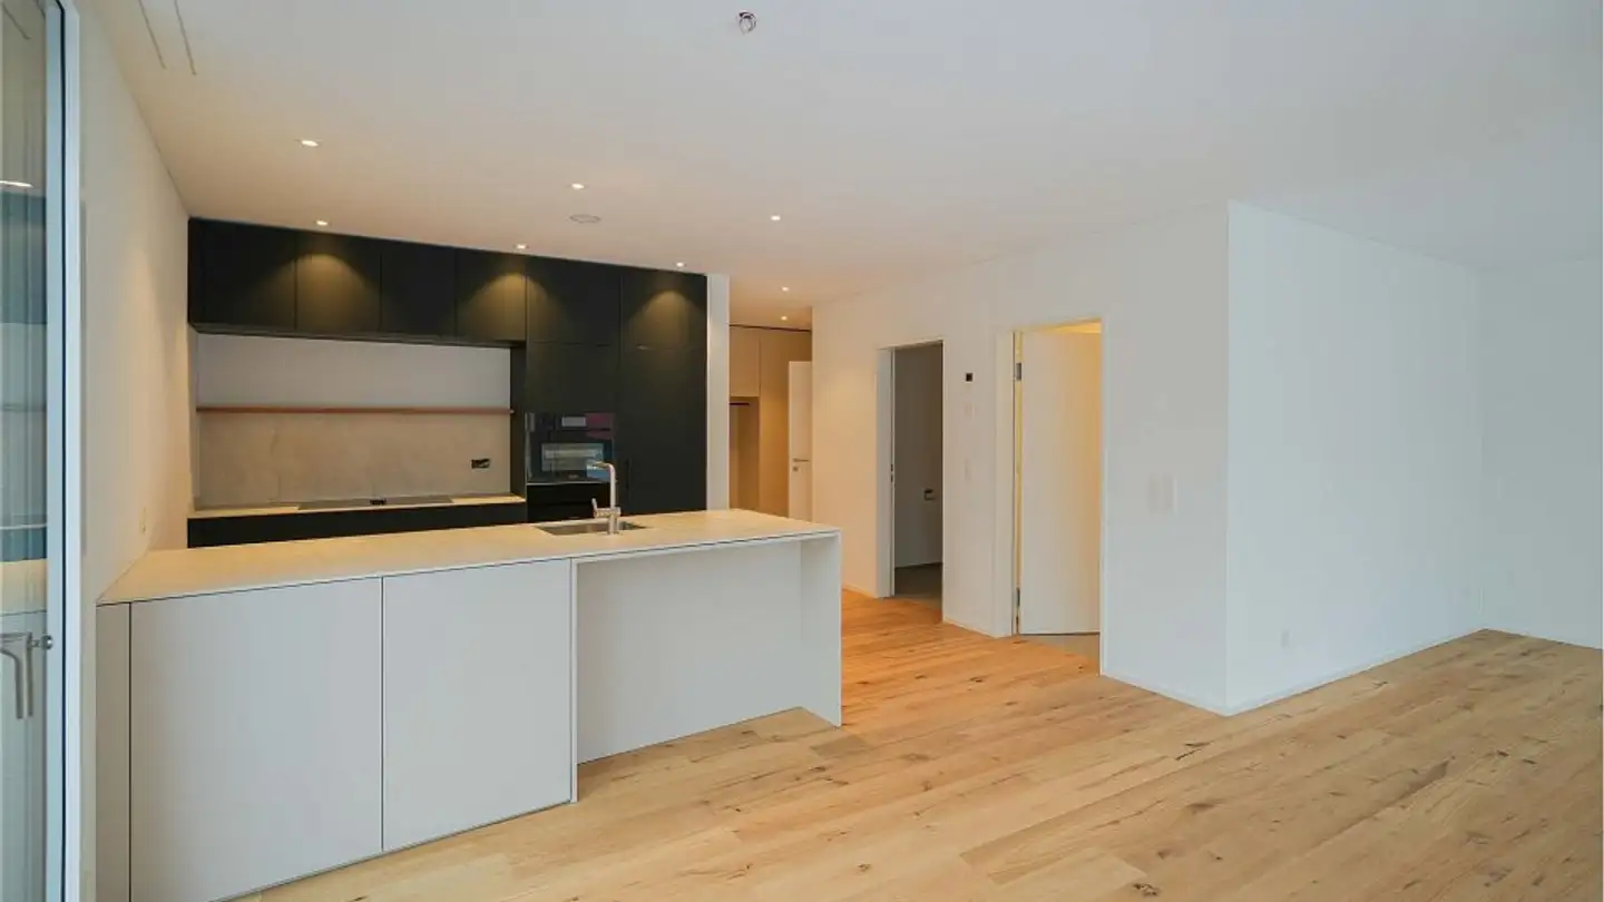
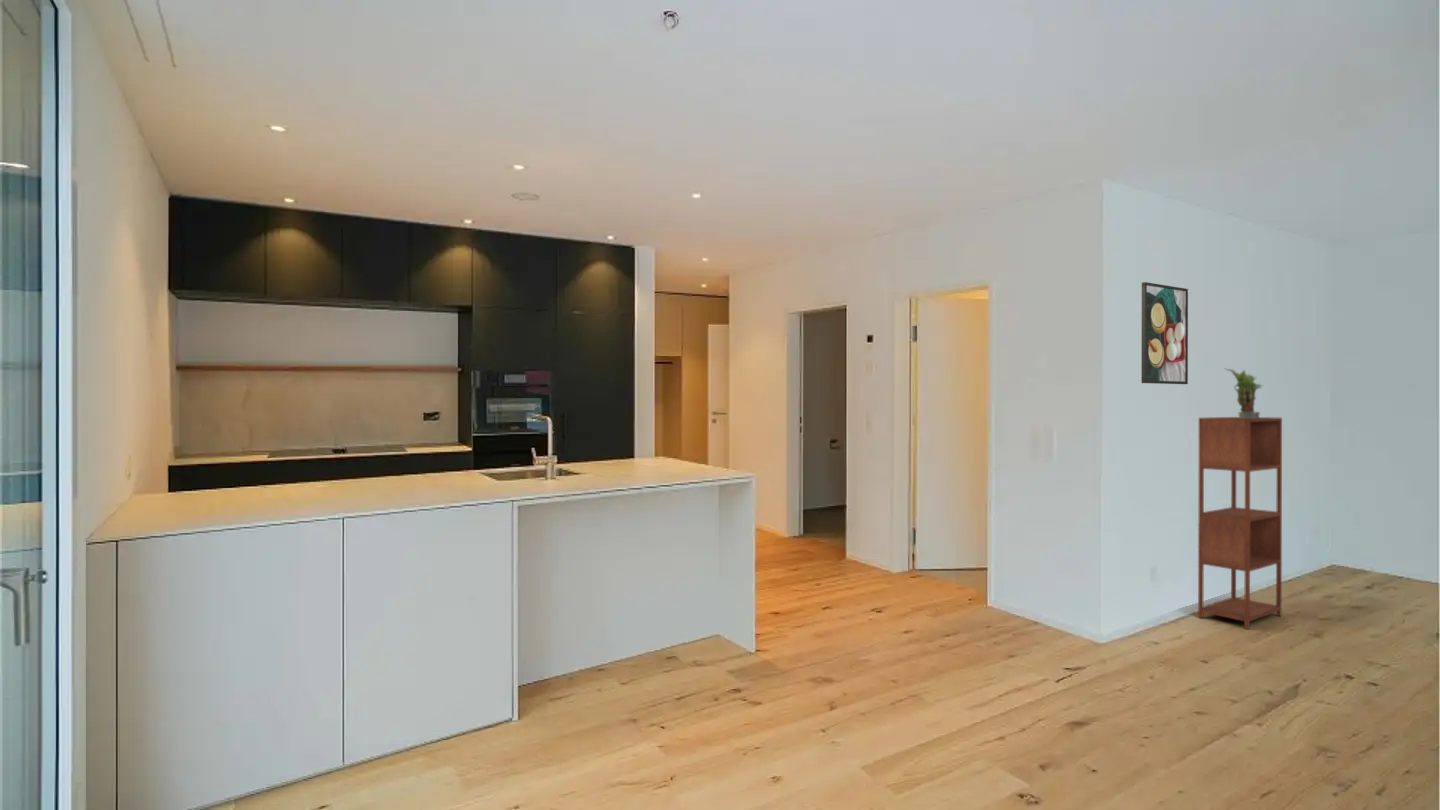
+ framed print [1140,281,1189,385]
+ potted plant [1224,367,1263,418]
+ shelving unit [1197,416,1283,630]
